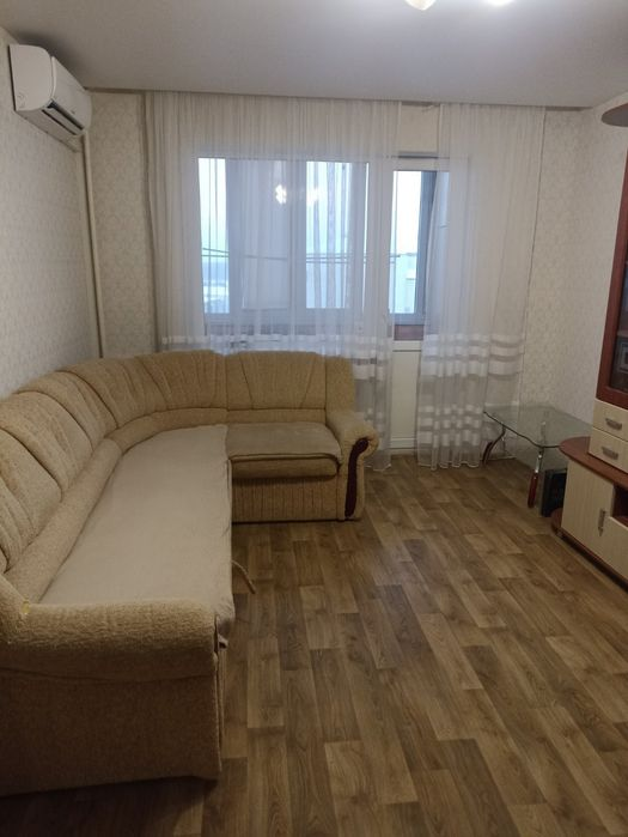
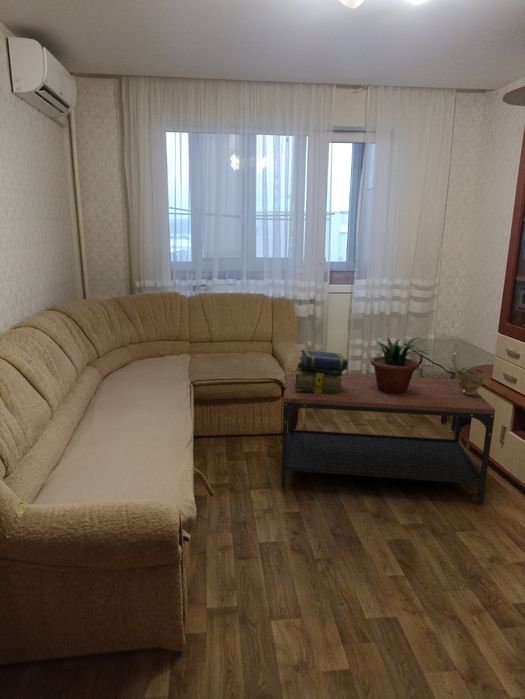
+ stack of books [295,349,349,395]
+ potted plant [369,336,429,395]
+ decorative bowl [454,367,486,396]
+ coffee table [280,370,496,505]
